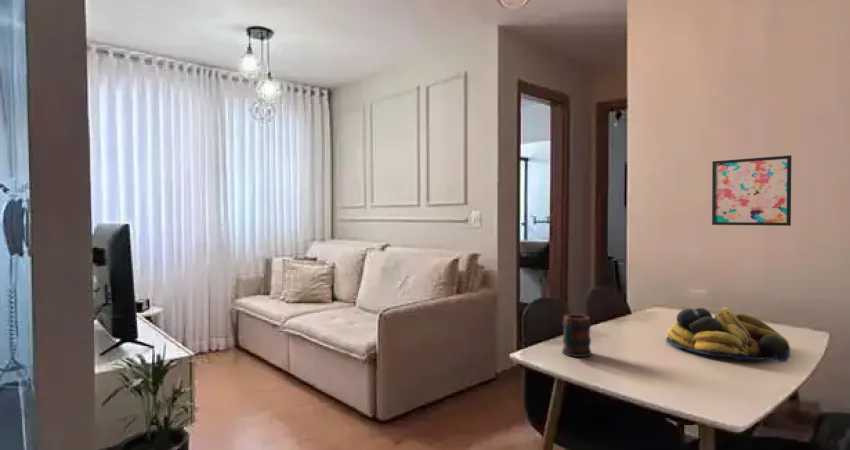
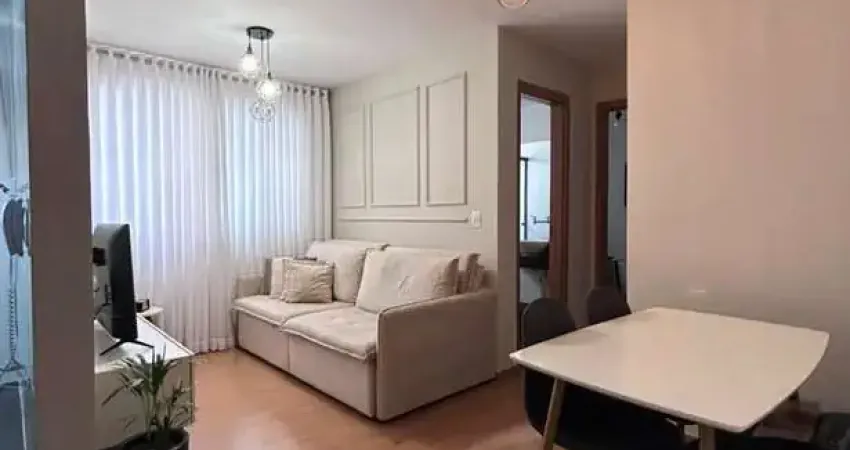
- wall art [711,154,792,227]
- mug [561,313,592,358]
- fruit bowl [665,306,792,363]
